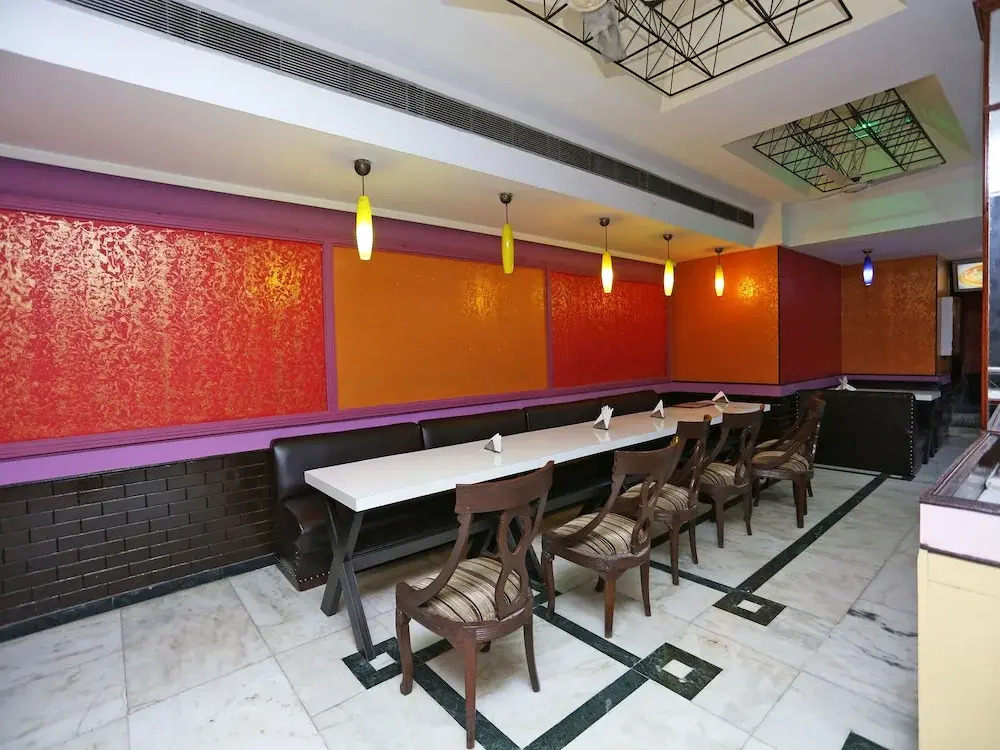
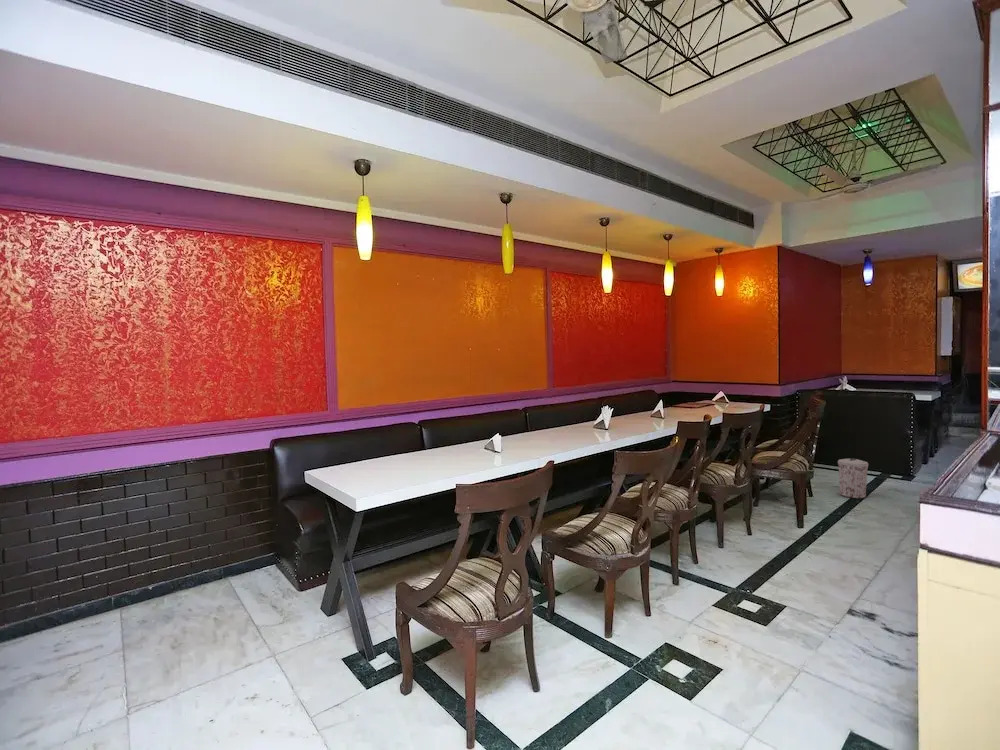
+ trash can [837,457,869,499]
